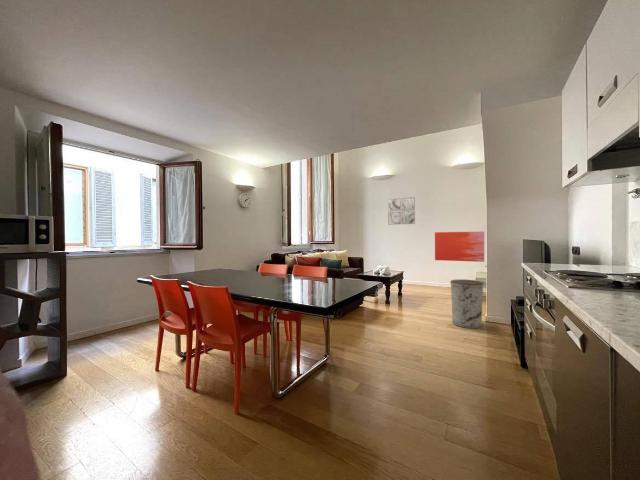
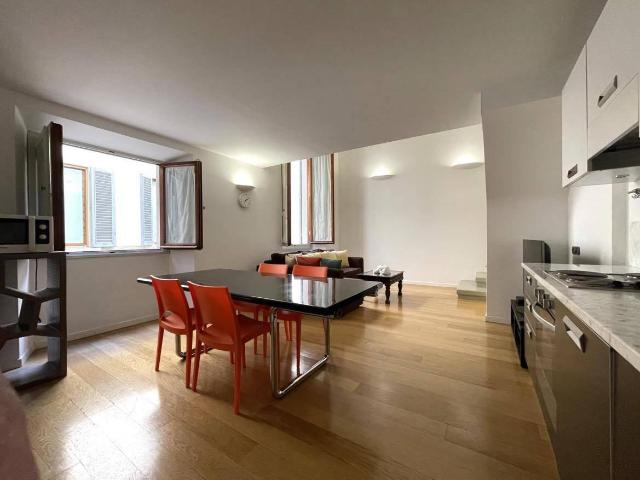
- wall art [434,230,485,263]
- trash can [449,278,484,329]
- wall art [387,196,416,226]
